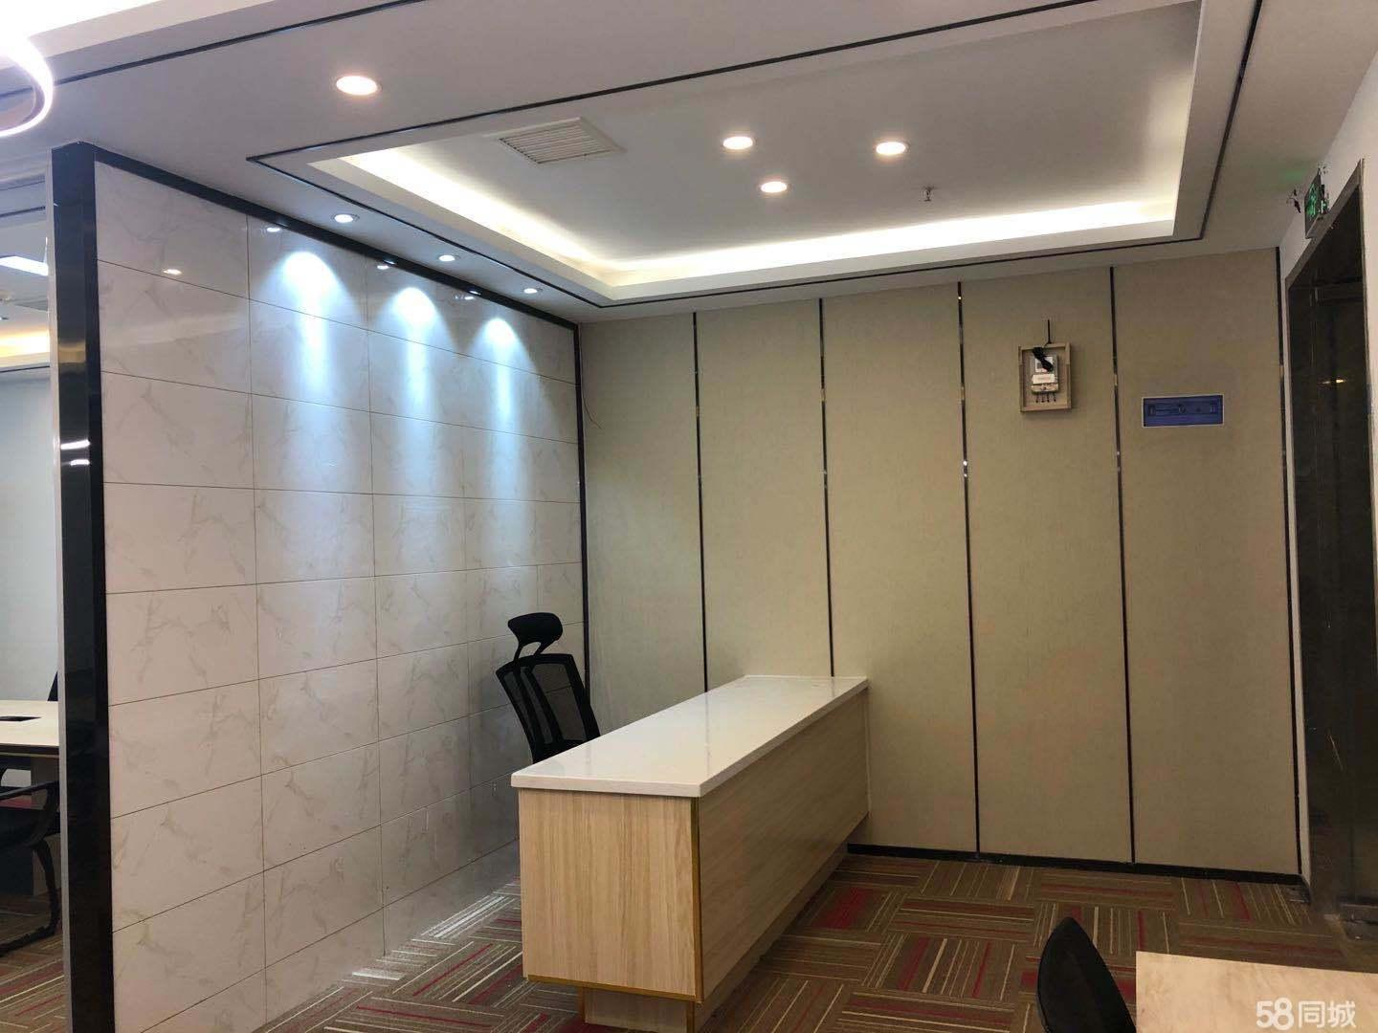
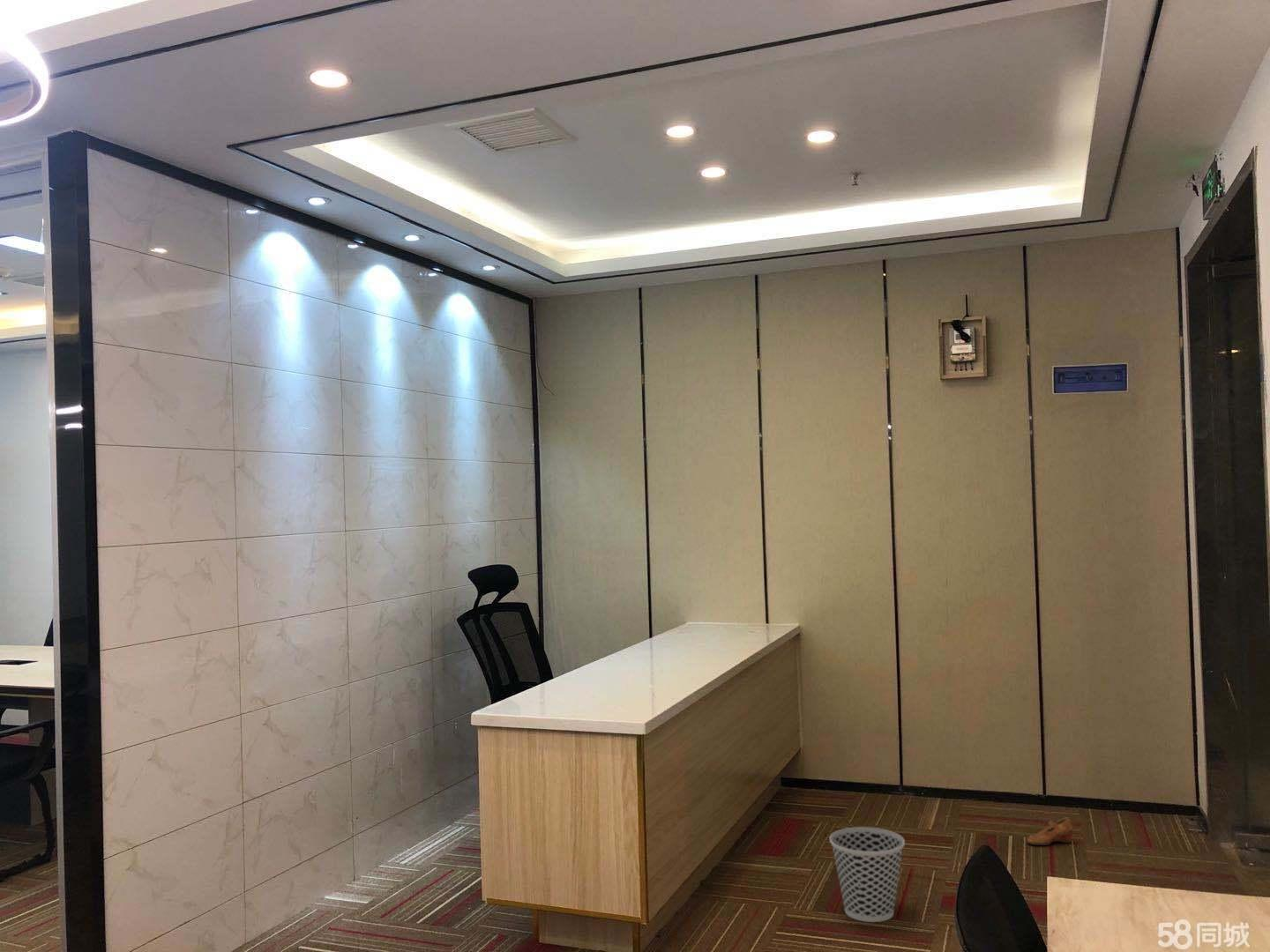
+ shoe [1026,816,1073,846]
+ wastebasket [829,826,906,923]
